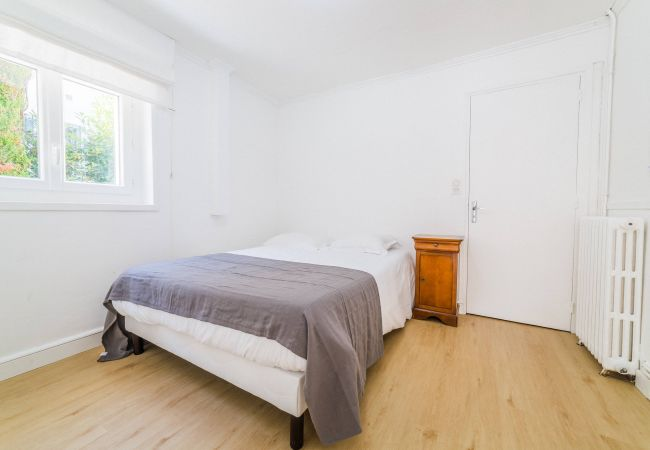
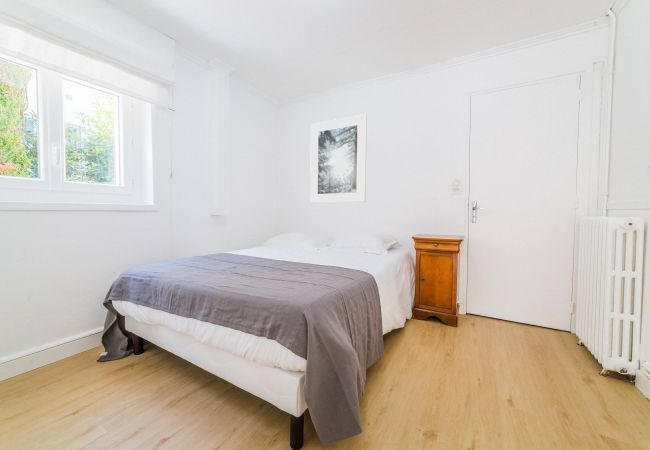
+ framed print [309,113,368,204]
